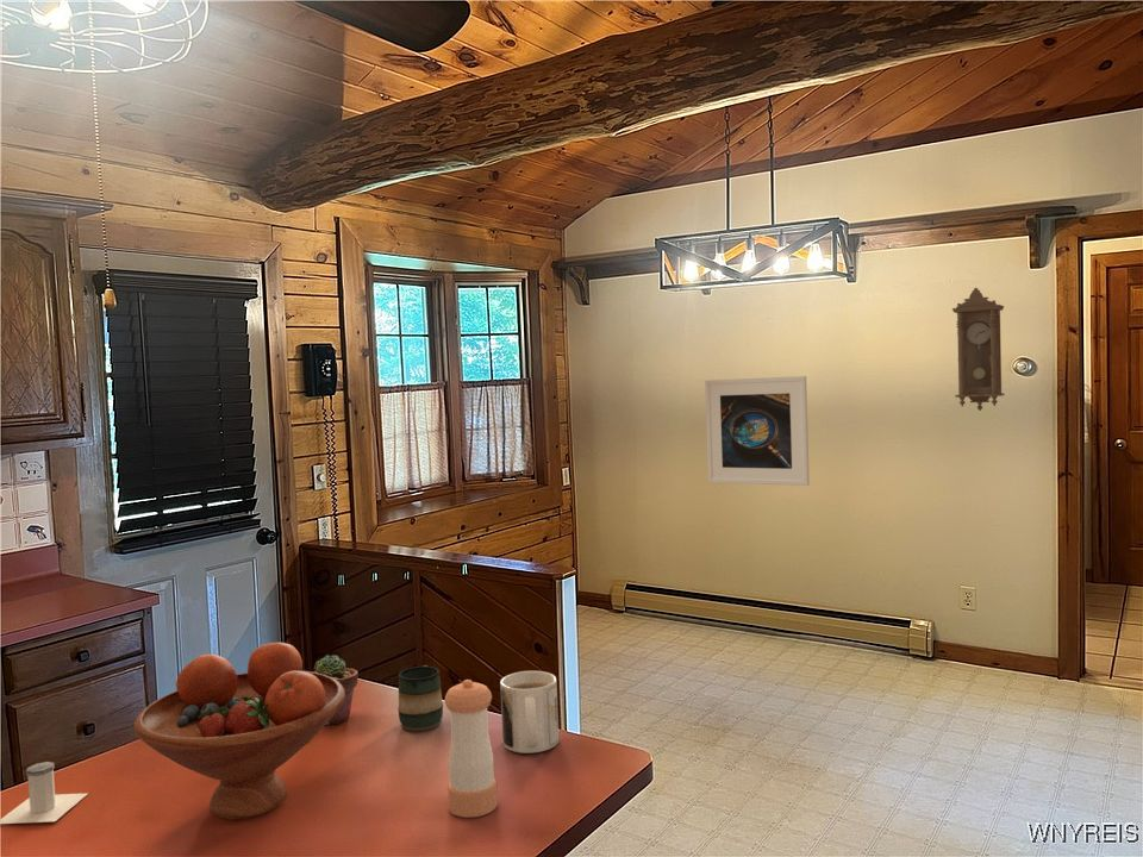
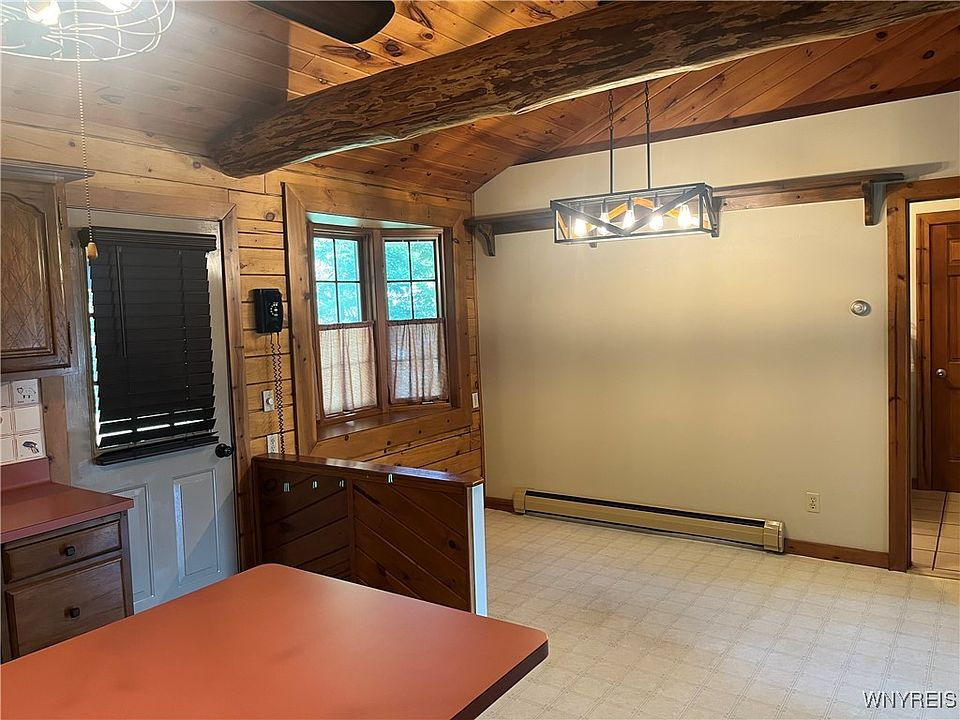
- potted succulent [313,655,360,726]
- pendulum clock [951,287,1005,412]
- fruit bowl [132,642,345,821]
- mug [499,670,560,755]
- salt shaker [0,761,89,825]
- pepper shaker [443,678,499,819]
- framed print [704,375,811,487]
- mug [396,664,444,732]
